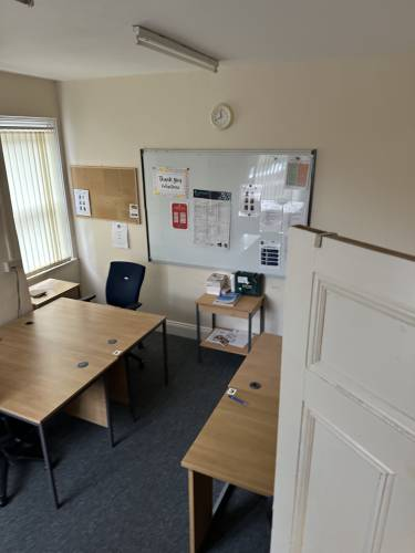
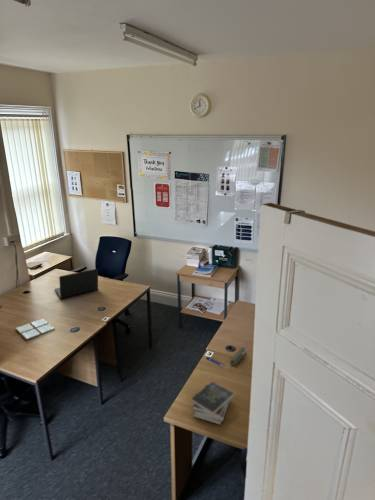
+ stapler [229,346,247,366]
+ laptop [54,268,99,299]
+ drink coaster [15,317,56,341]
+ book [190,380,235,425]
